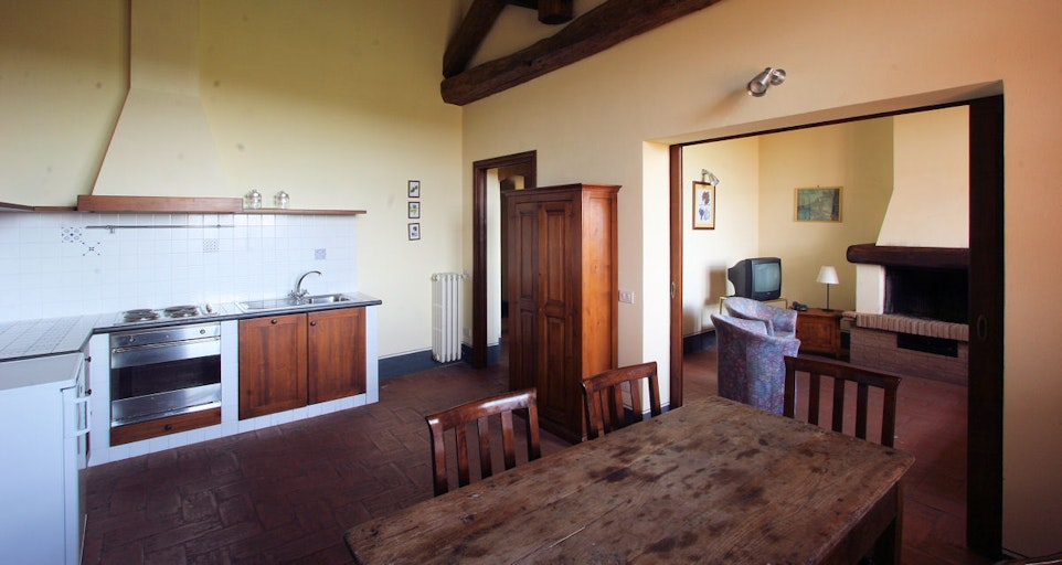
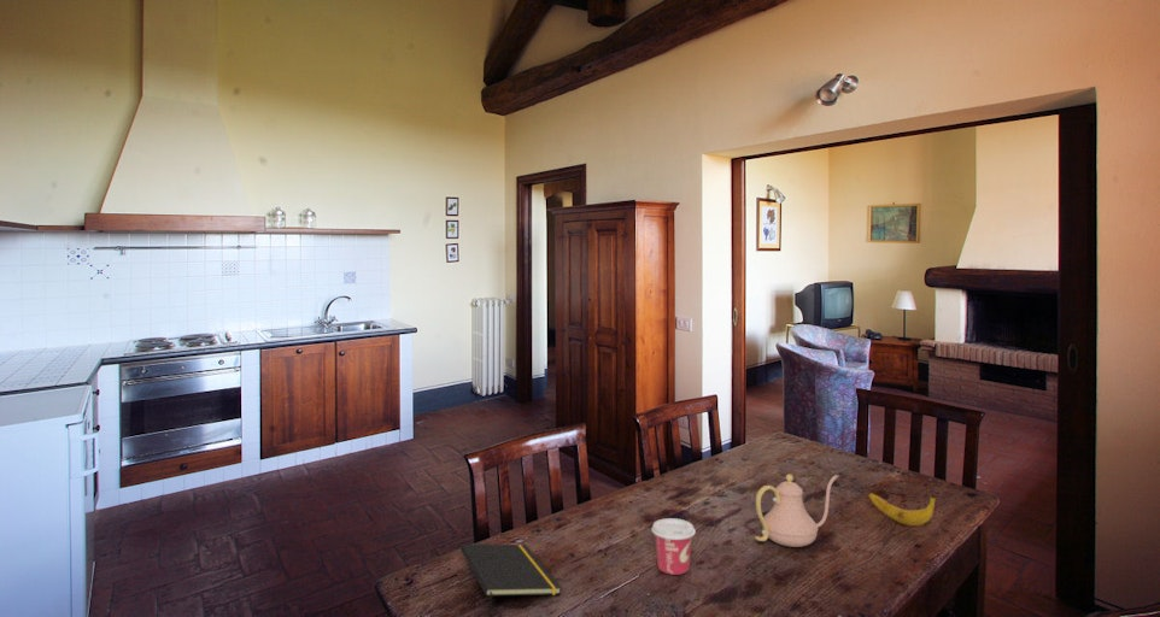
+ notepad [459,543,563,615]
+ cup [650,517,697,576]
+ banana [867,492,937,527]
+ teapot [754,472,840,548]
